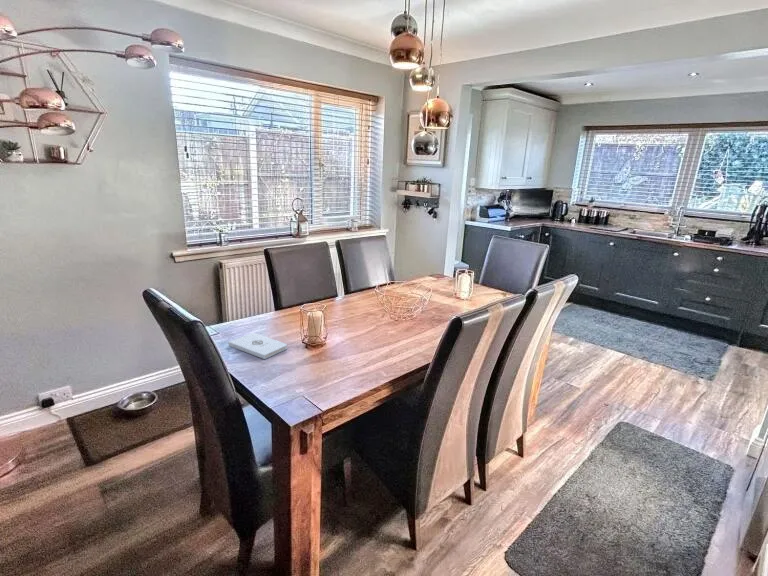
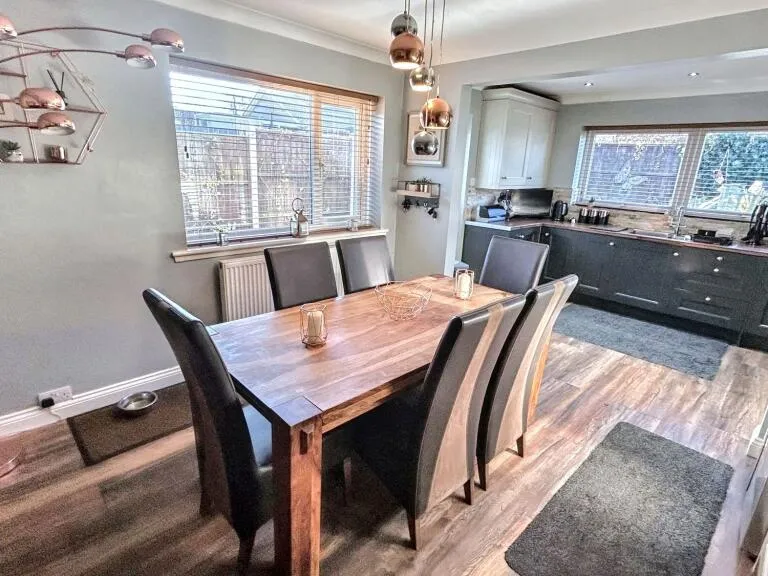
- notepad [227,332,288,360]
